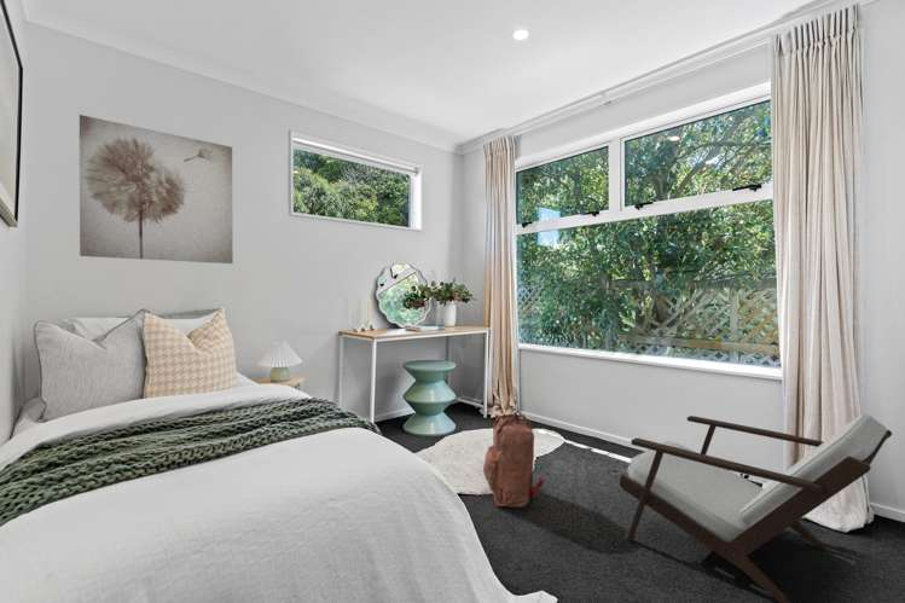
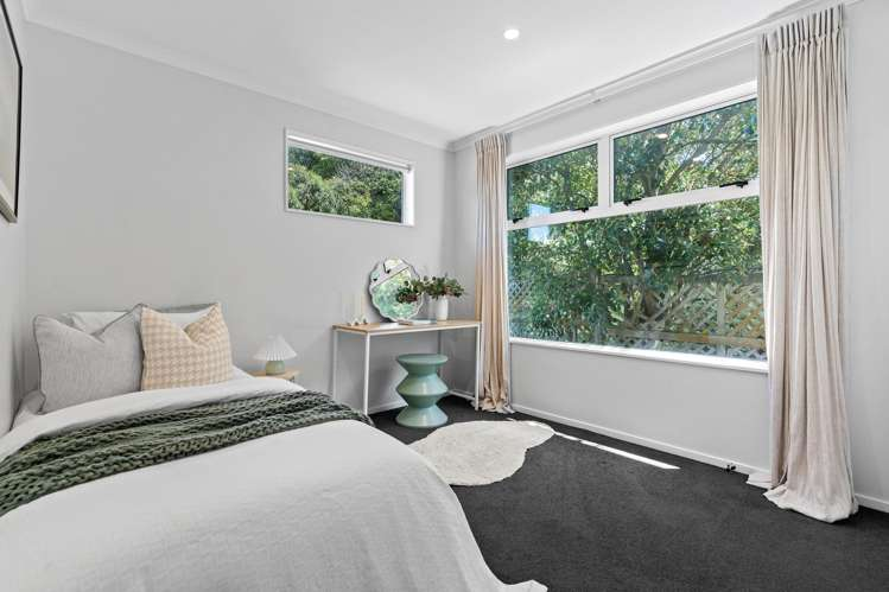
- armchair [619,413,893,603]
- wall art [79,114,234,265]
- backpack [482,412,545,509]
